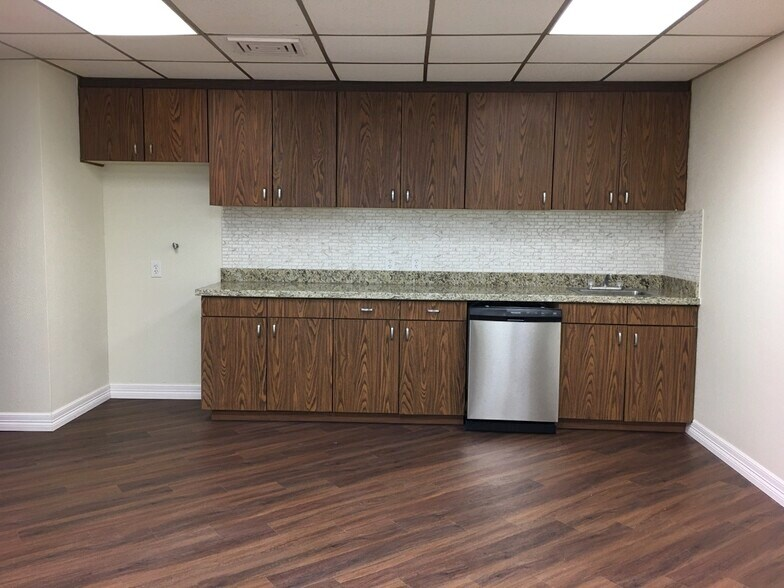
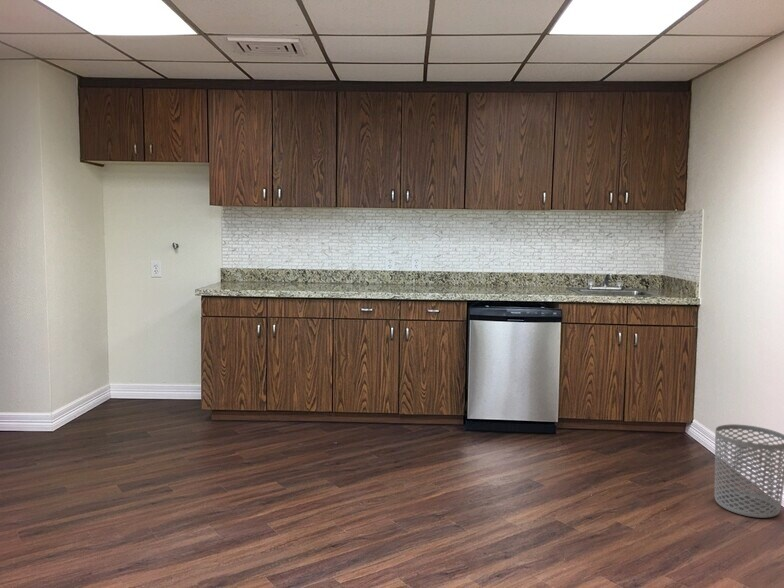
+ waste bin [714,423,784,519]
